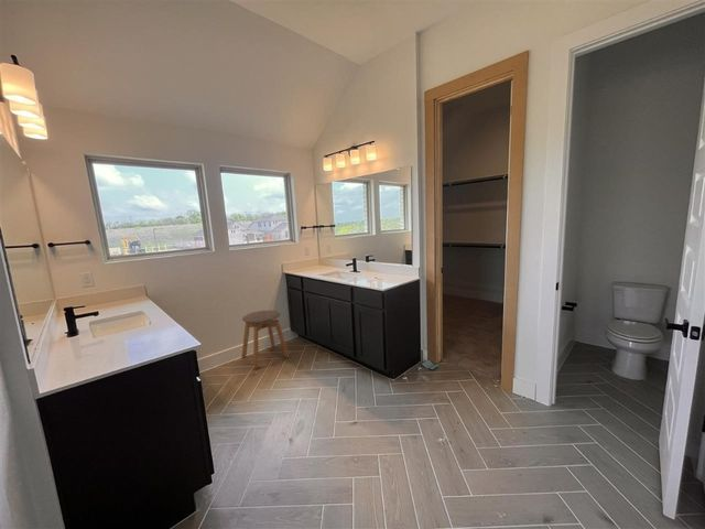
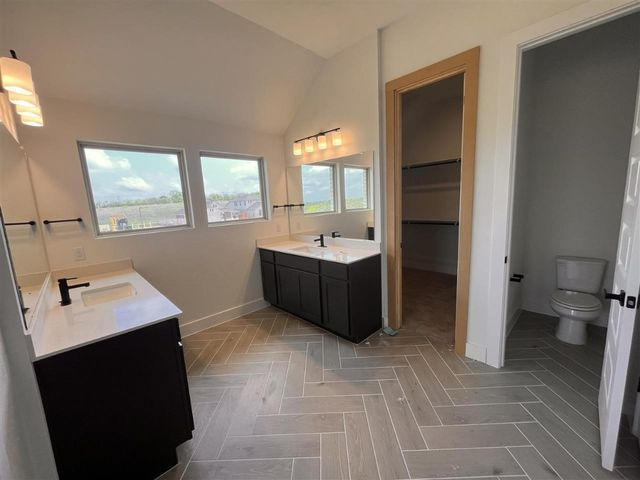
- stool [240,310,291,370]
